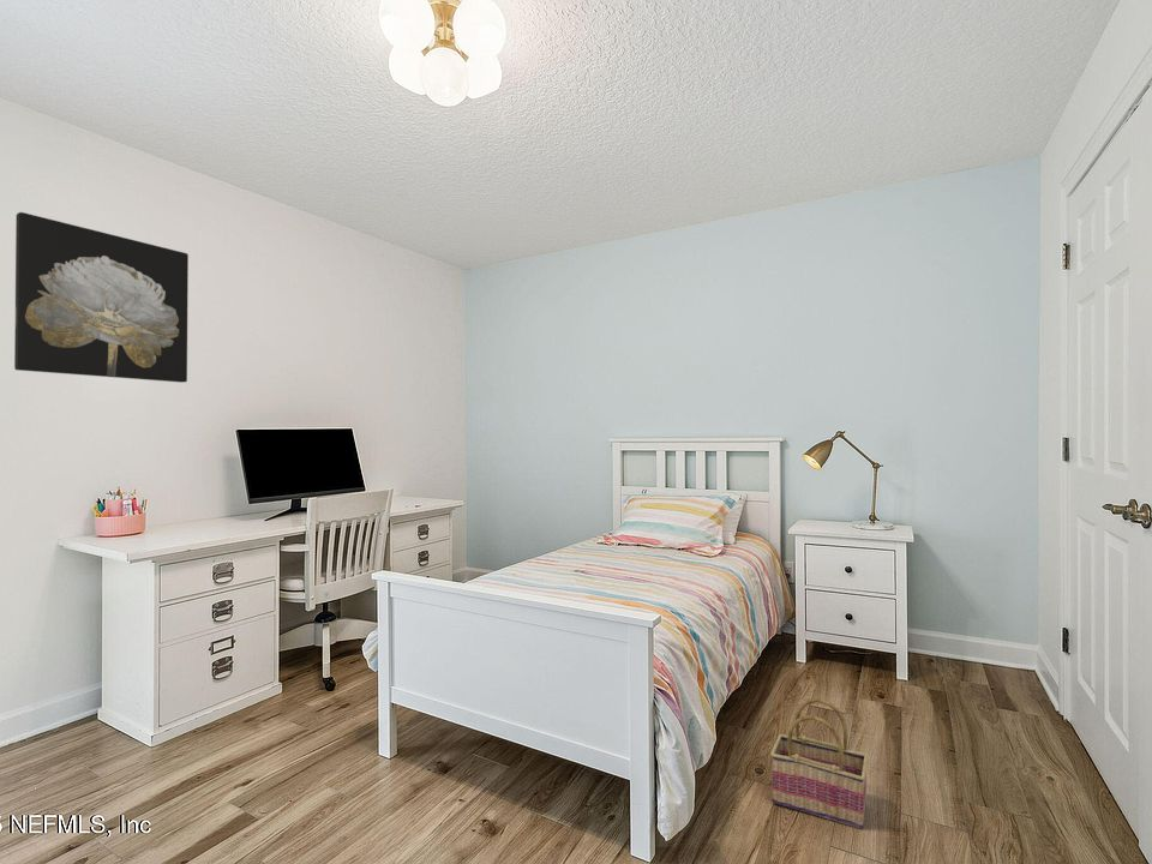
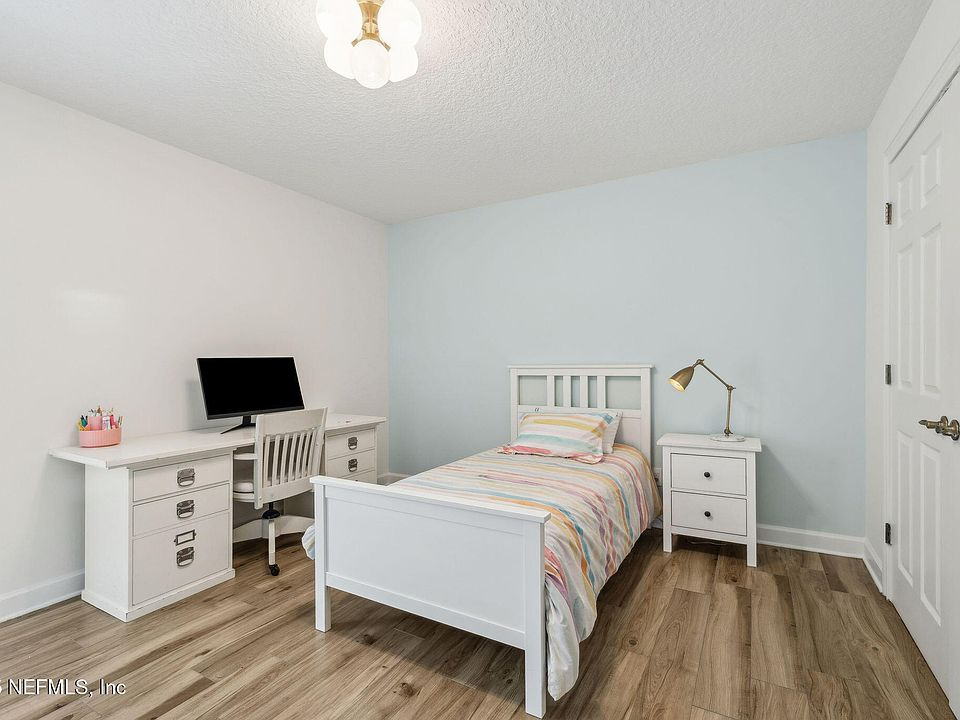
- basket [769,697,869,830]
- wall art [13,211,190,384]
